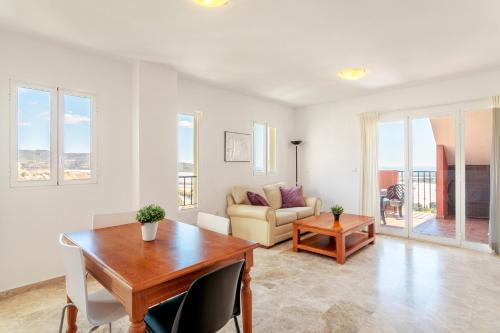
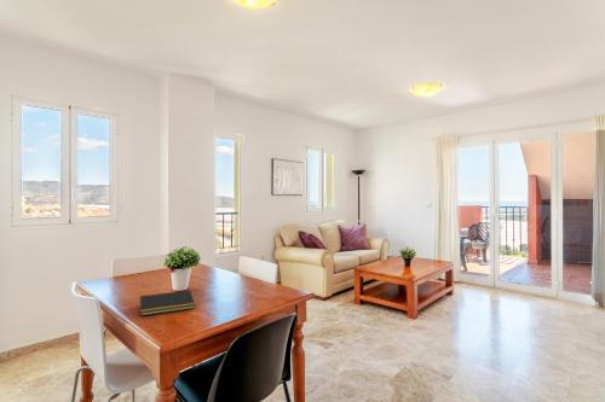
+ notepad [138,290,196,316]
